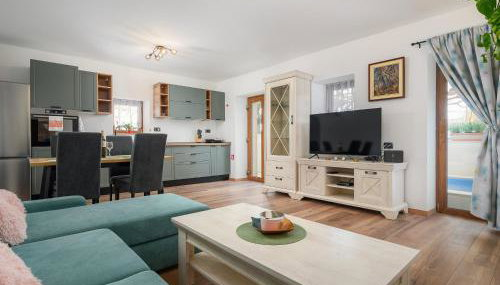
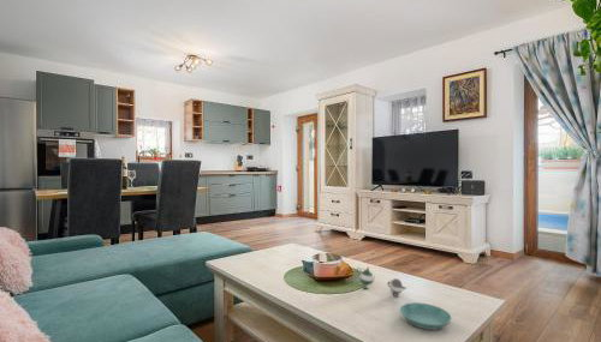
+ teapot [356,266,407,298]
+ saucer [399,301,452,331]
